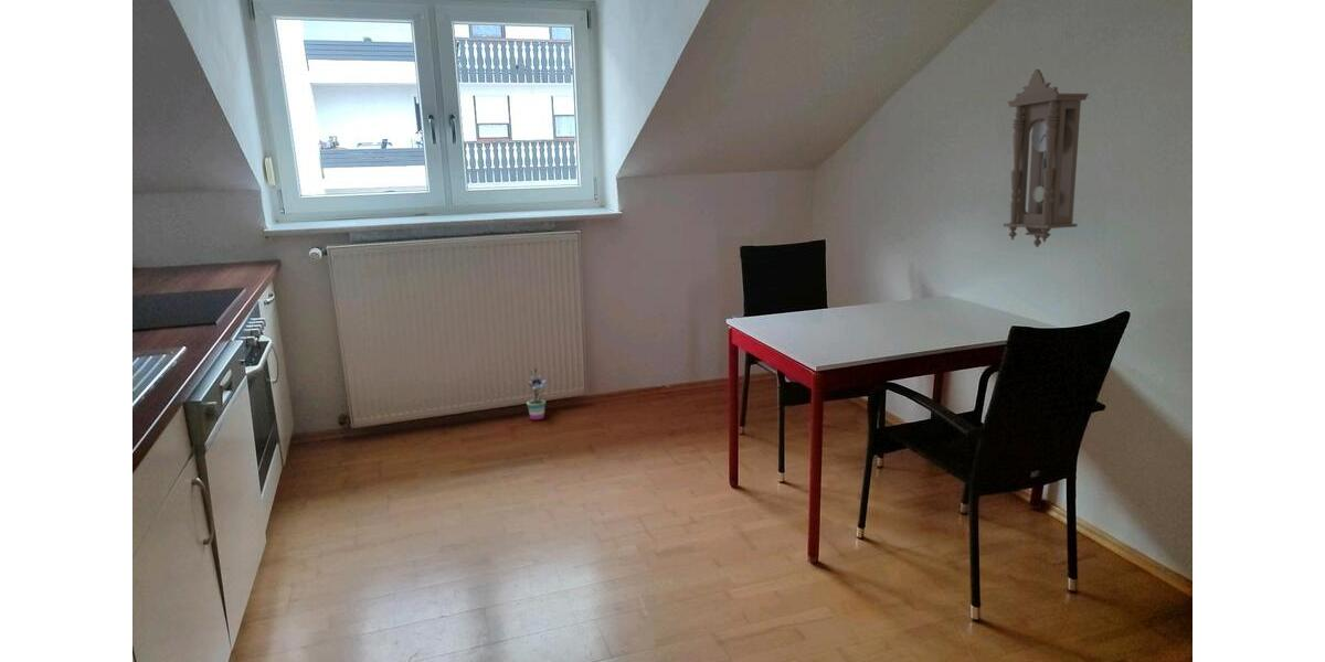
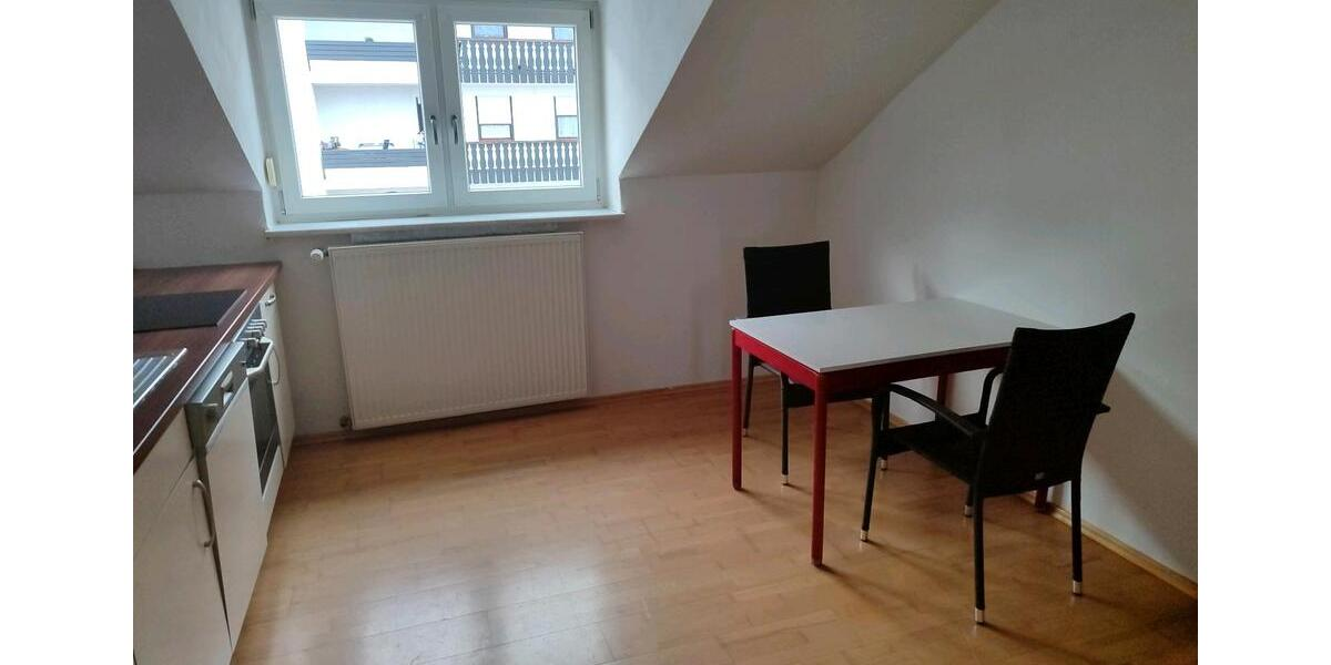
- potted plant [526,367,550,420]
- pendulum clock [1003,68,1090,248]
